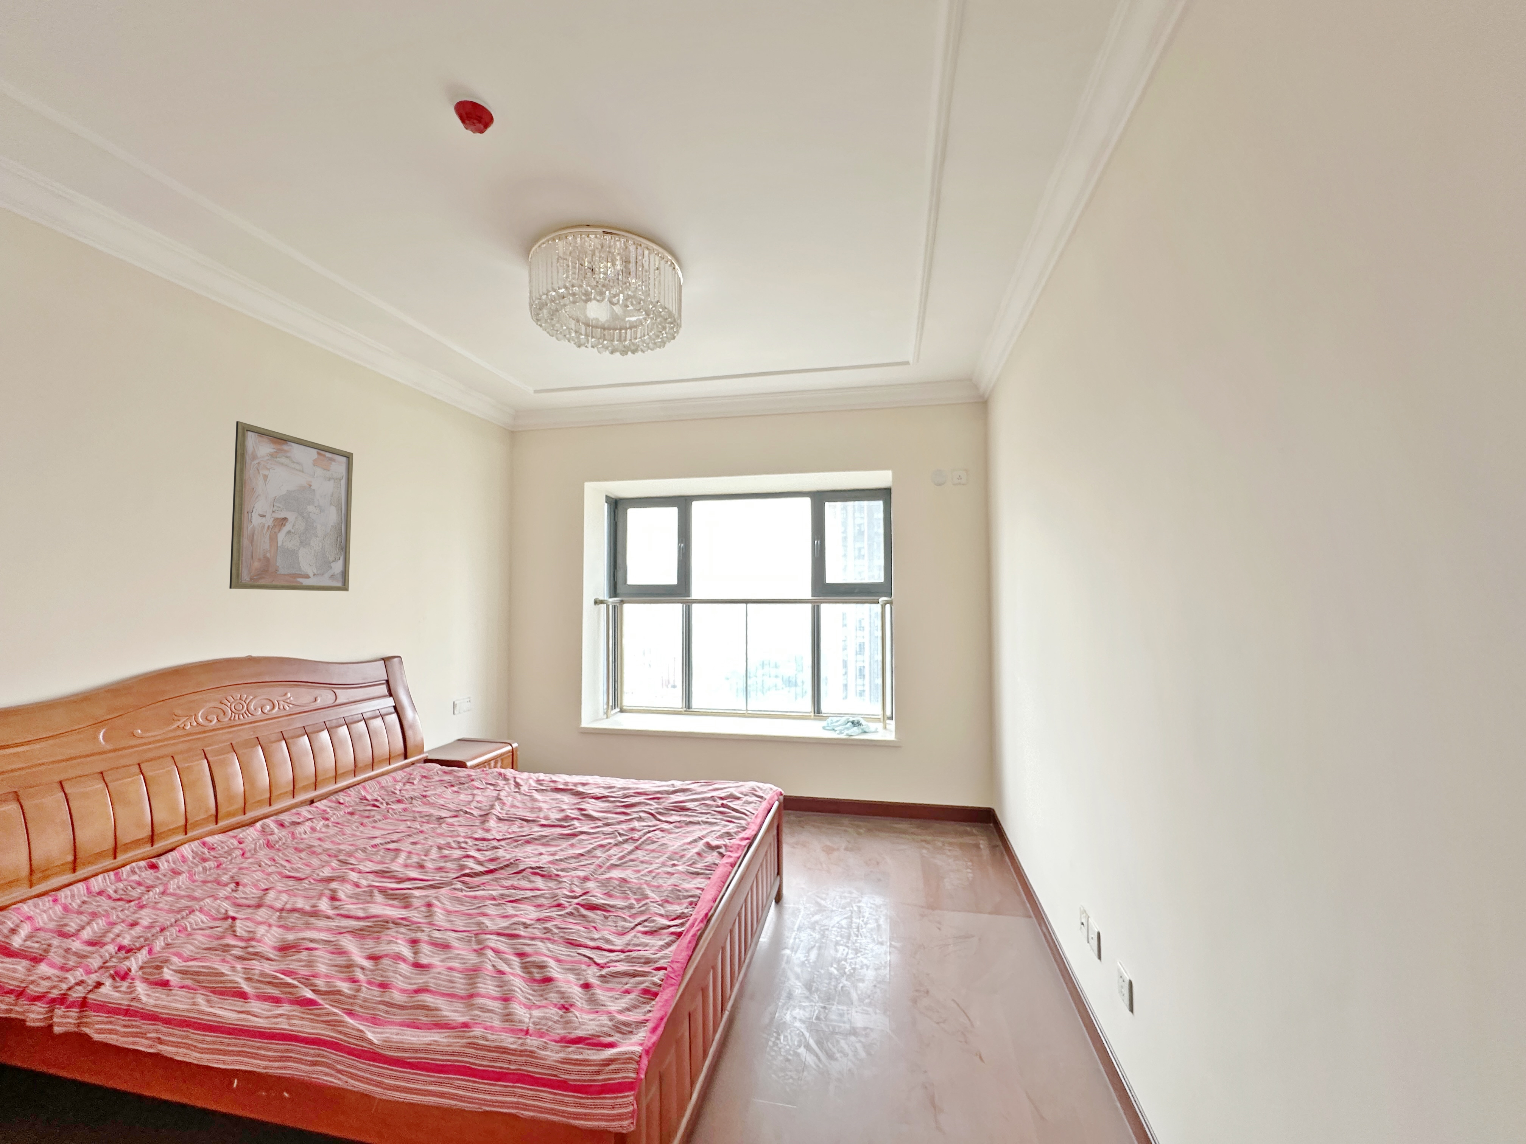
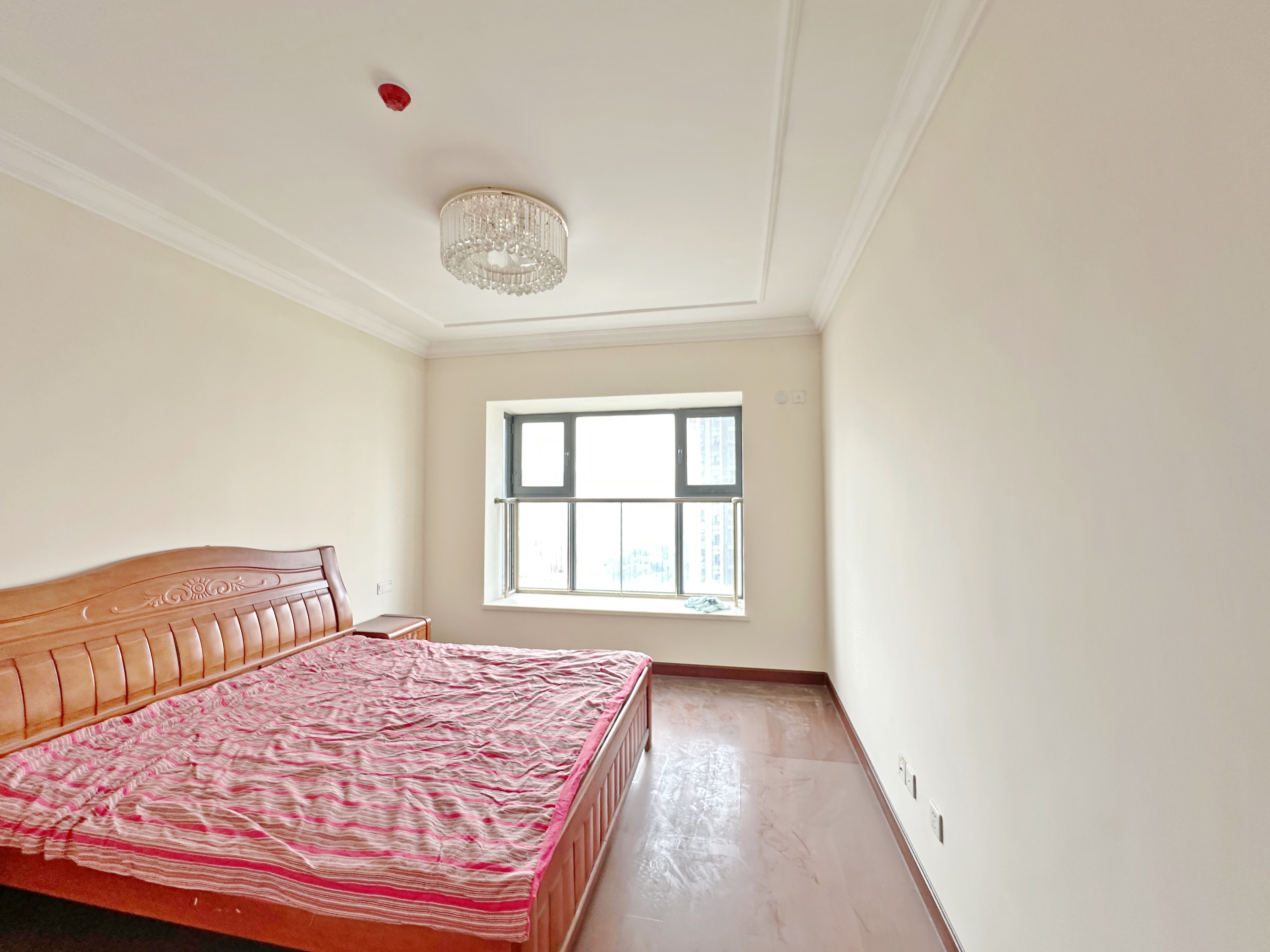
- wall art [230,421,353,591]
